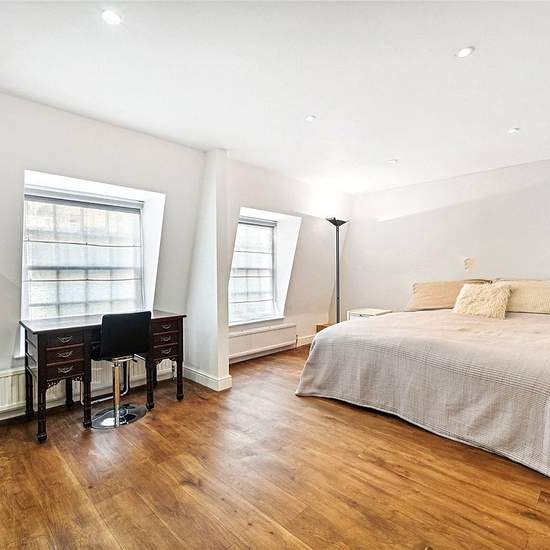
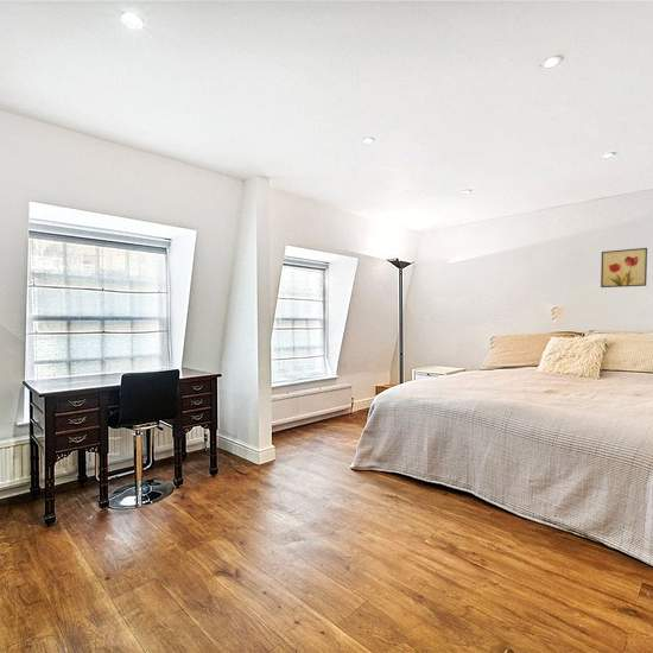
+ wall art [600,247,648,289]
